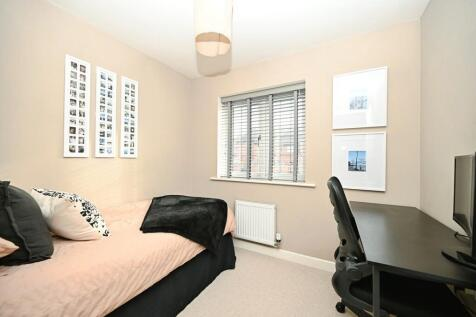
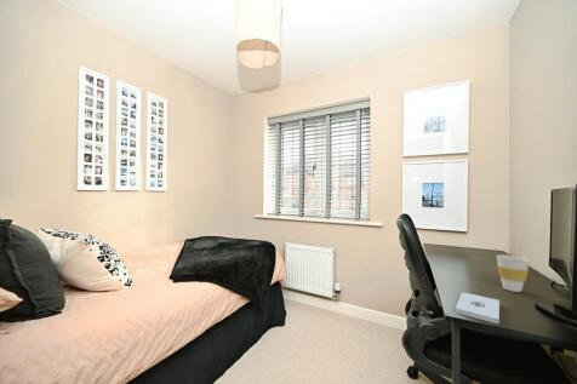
+ notepad [455,292,501,326]
+ cup [495,254,531,293]
